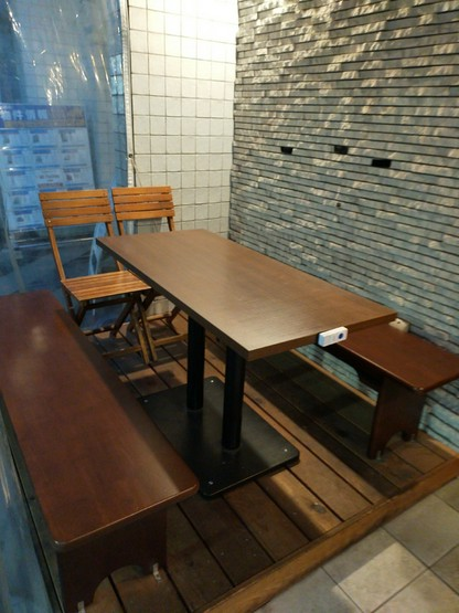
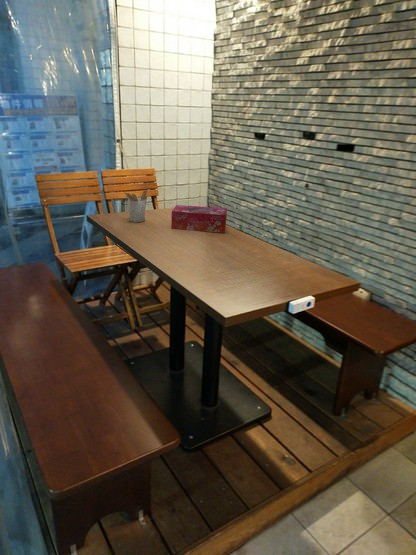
+ tissue box [171,204,228,234]
+ utensil holder [123,189,148,223]
